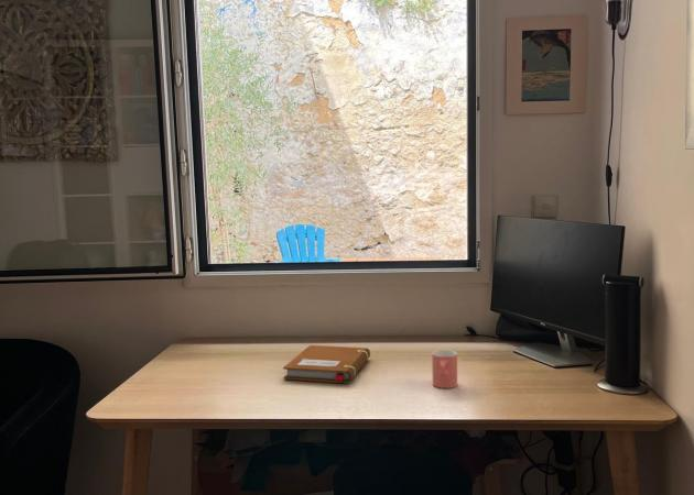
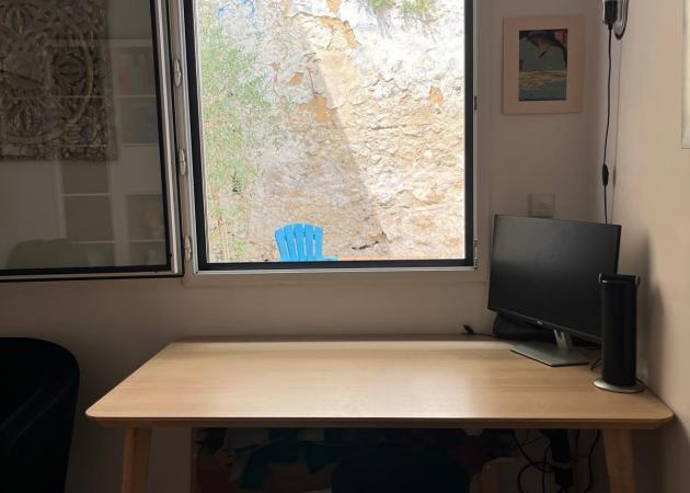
- notebook [282,344,371,384]
- cup [431,349,458,389]
